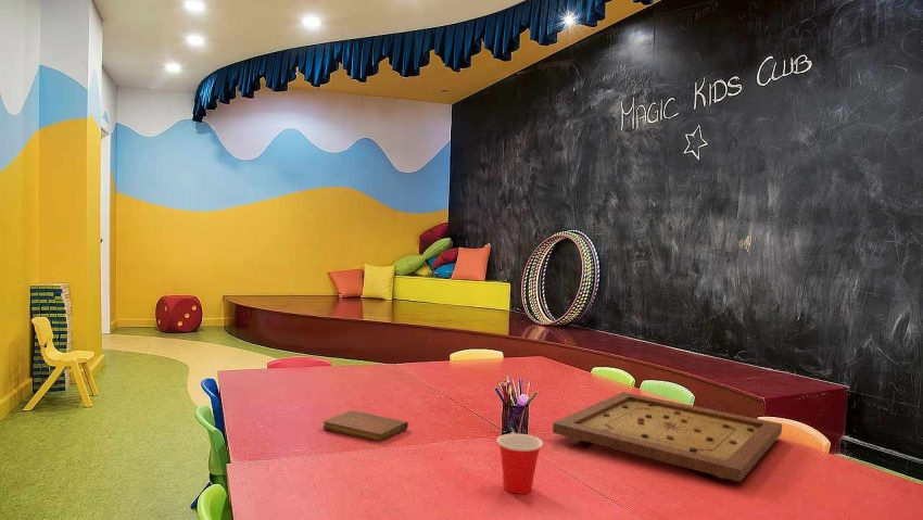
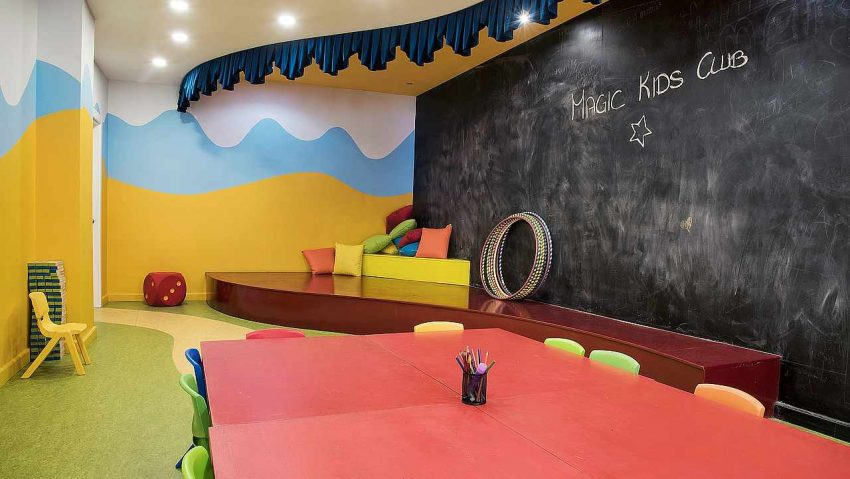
- cup [496,432,544,495]
- notebook [323,409,409,443]
- gameboard [552,391,783,482]
